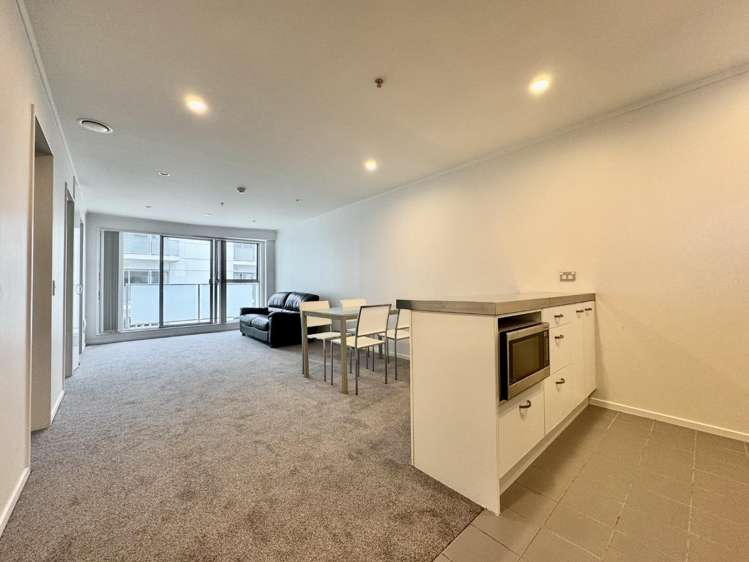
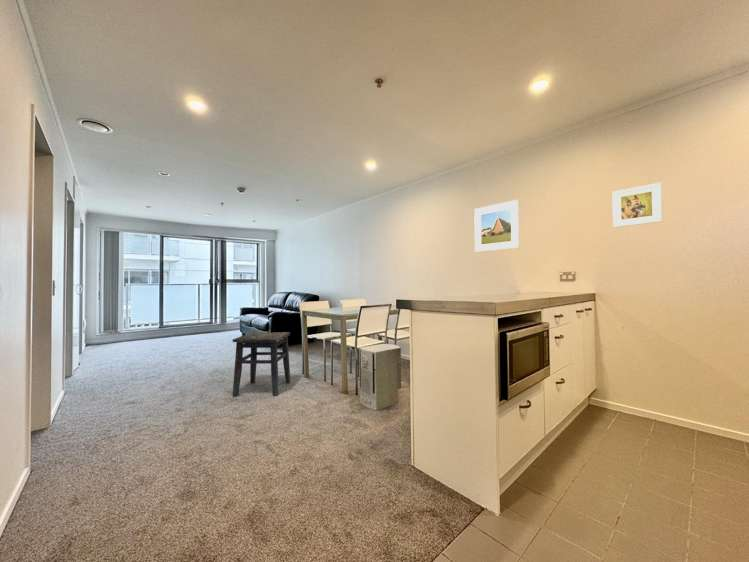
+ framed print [473,199,520,253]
+ air purifier [358,343,402,411]
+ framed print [611,182,663,229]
+ side table [232,331,291,397]
